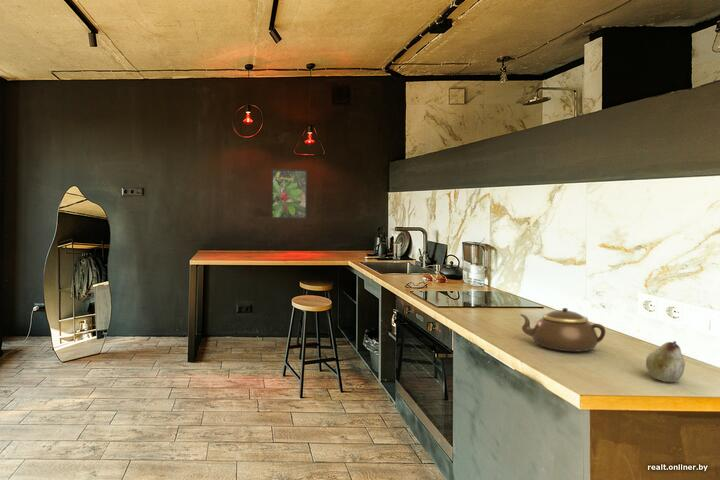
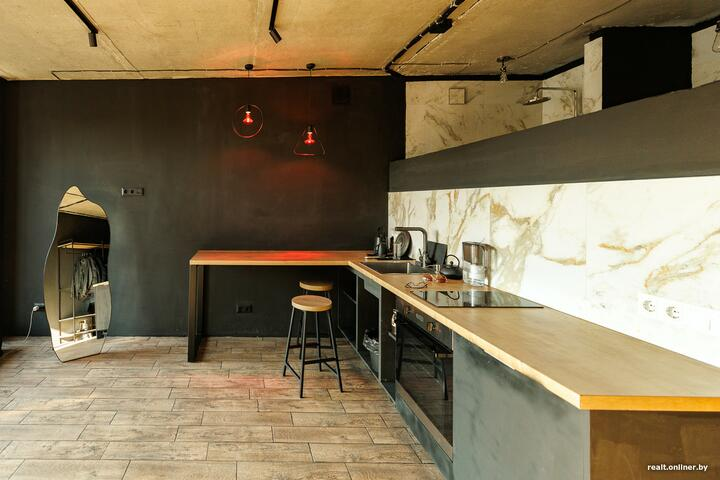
- teapot [519,307,606,352]
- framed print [270,168,308,220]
- fruit [645,340,686,383]
